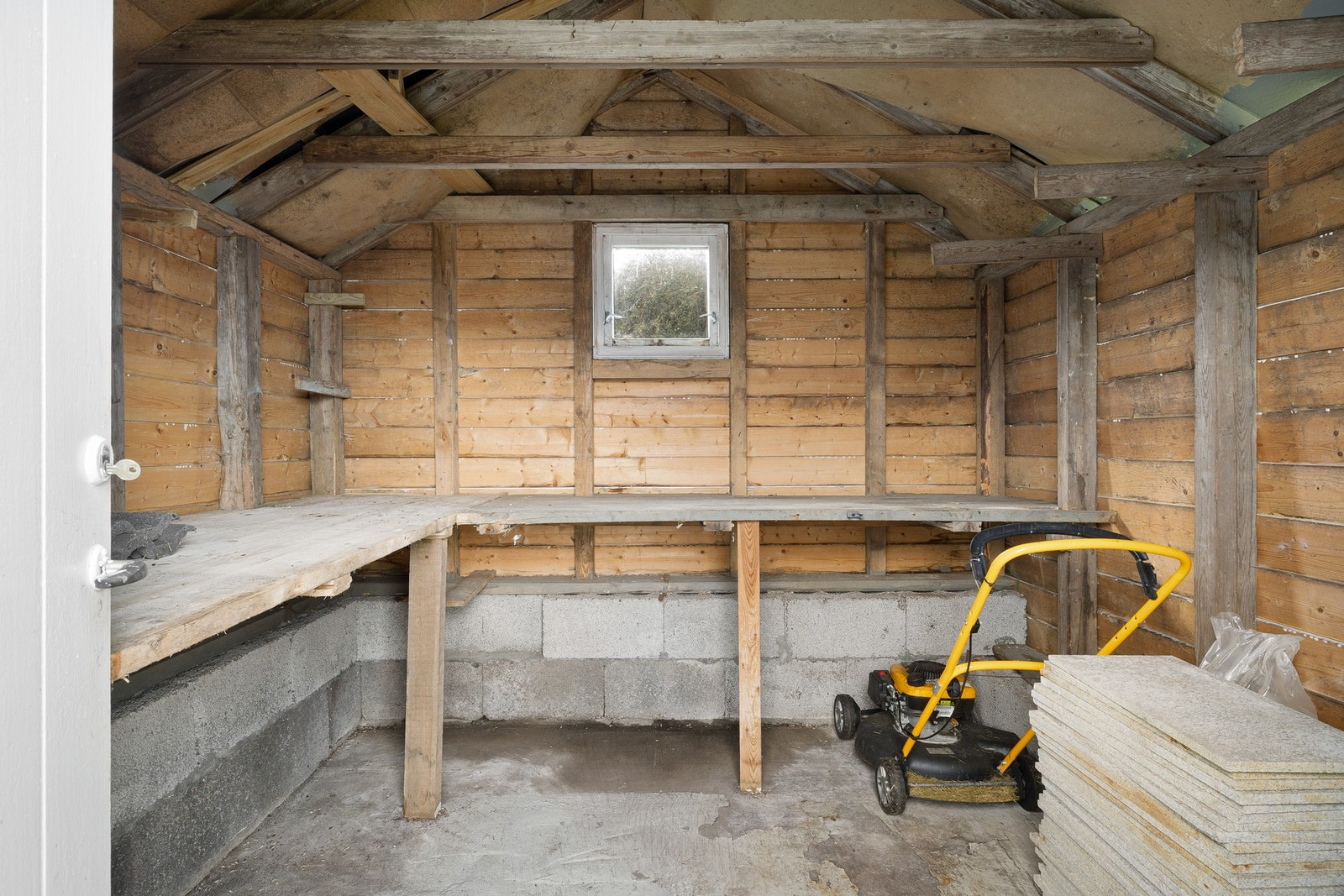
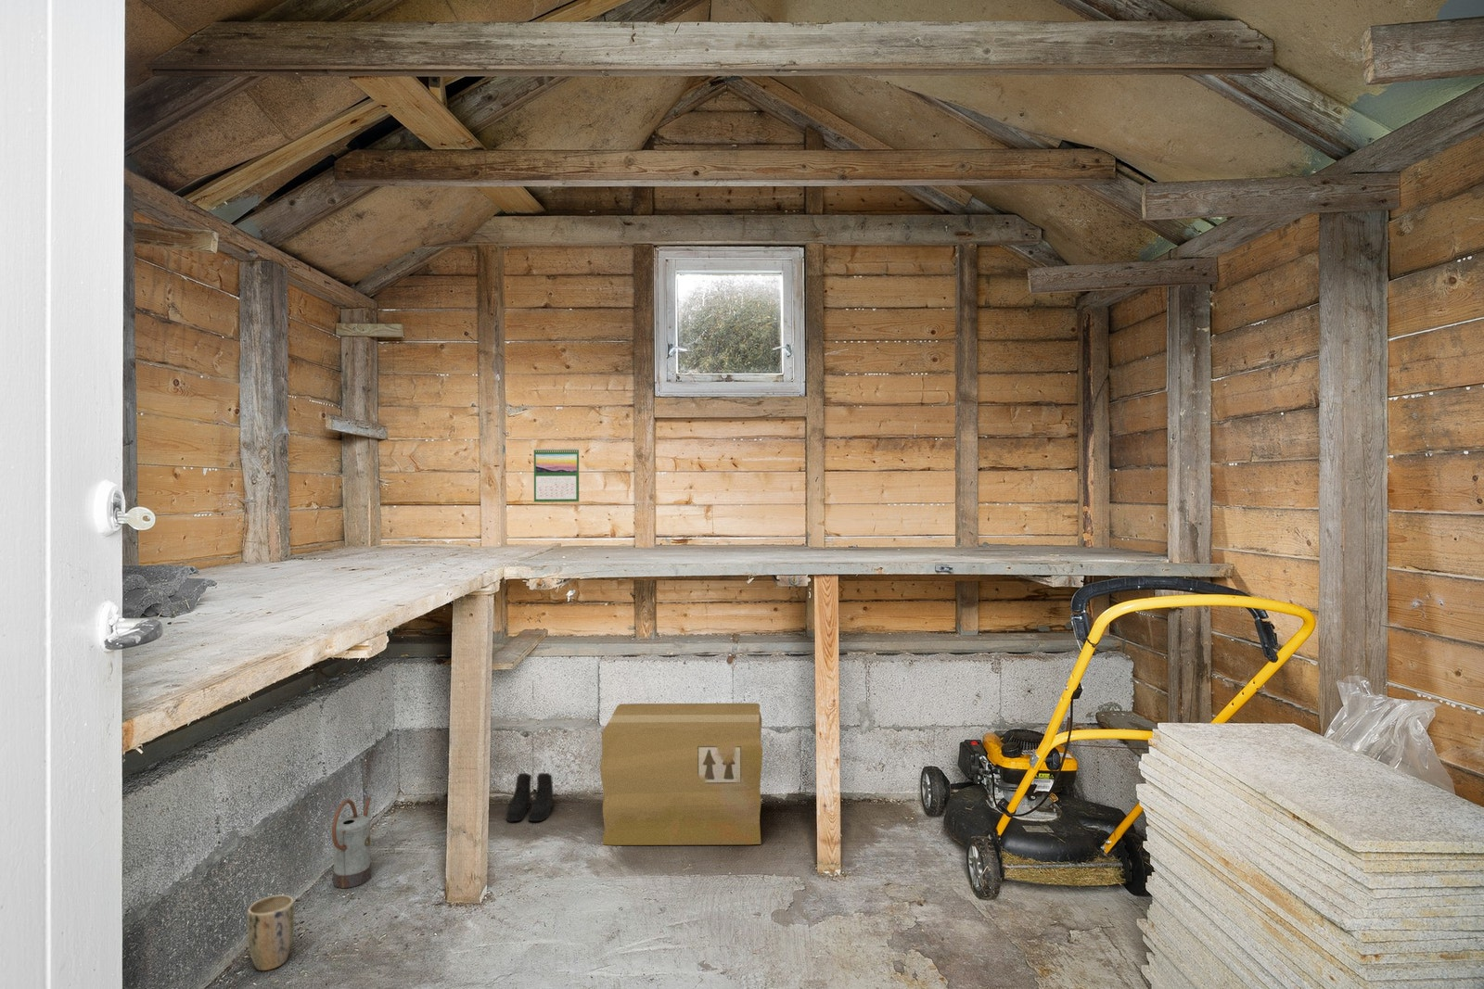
+ boots [505,773,553,822]
+ plant pot [246,894,295,971]
+ watering can [331,796,372,889]
+ calendar [533,447,580,502]
+ cardboard box [600,703,763,847]
